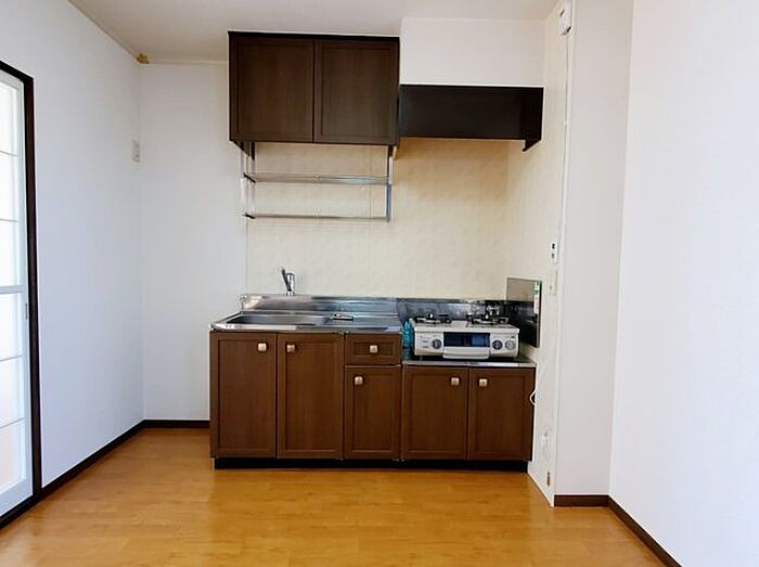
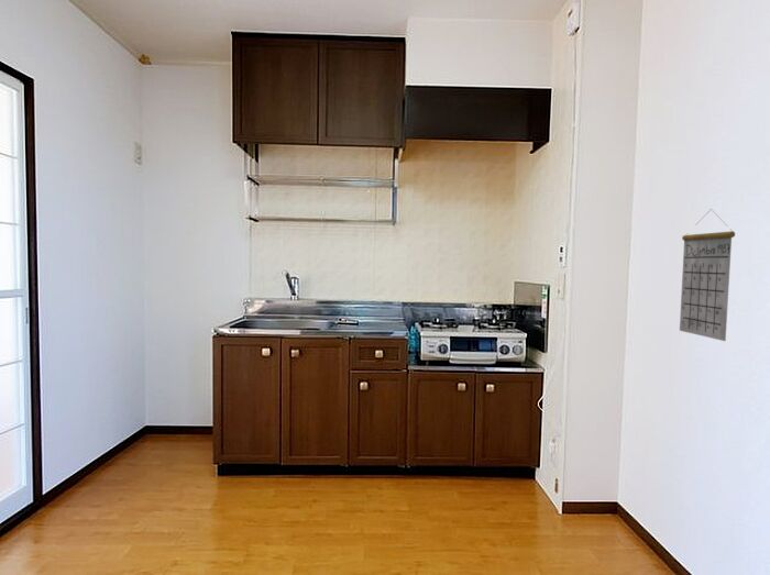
+ calendar [679,209,736,342]
